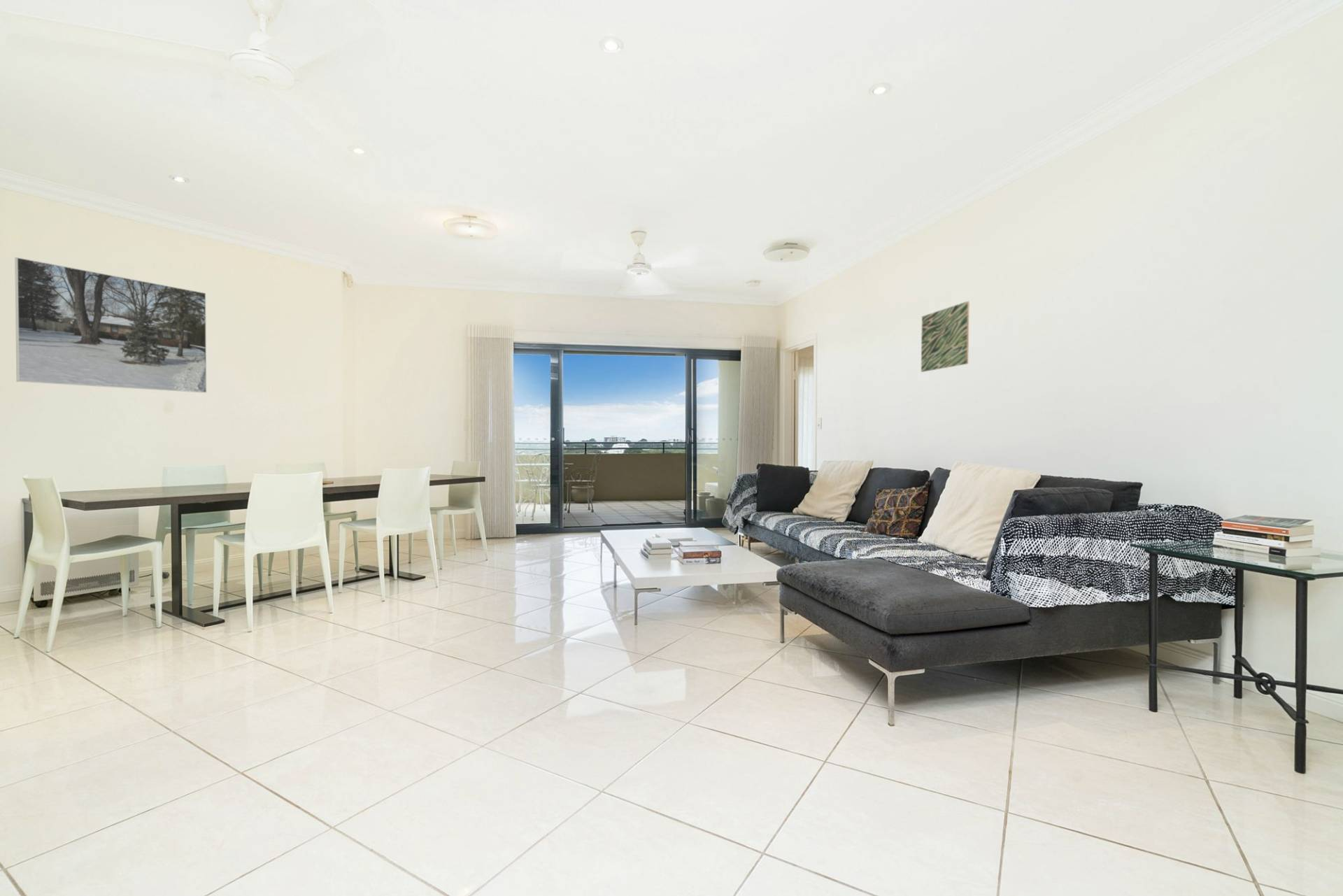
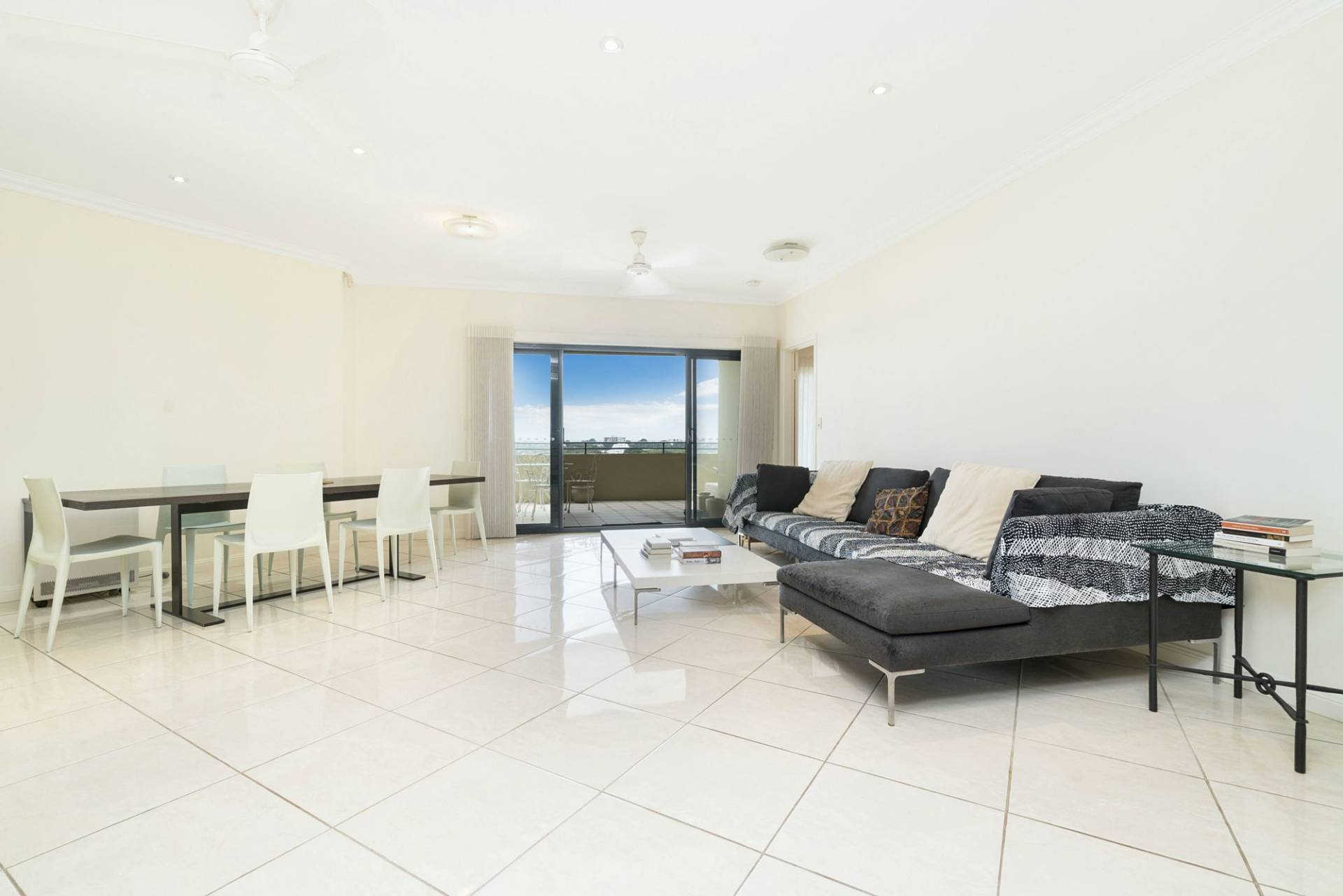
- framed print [14,257,207,394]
- wall art [921,301,970,373]
